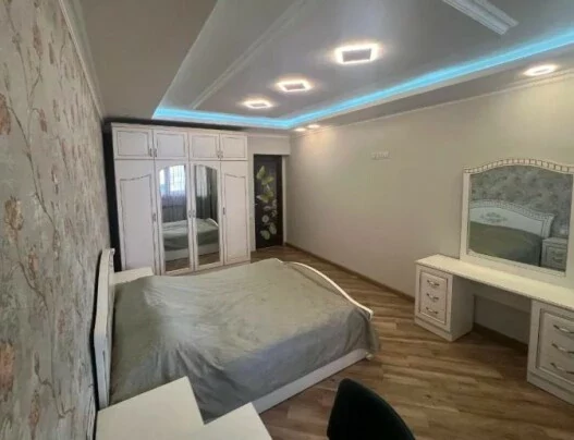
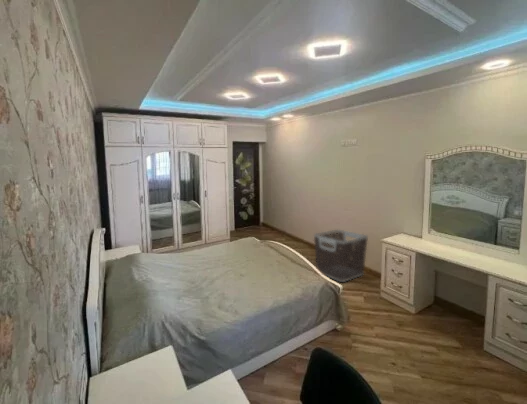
+ clothes hamper [313,229,369,283]
